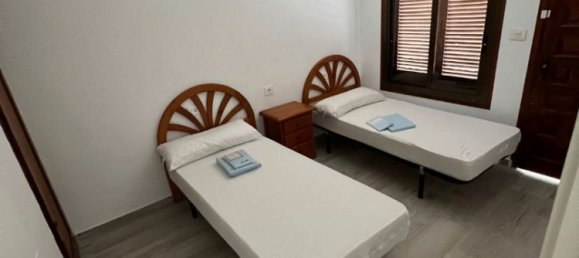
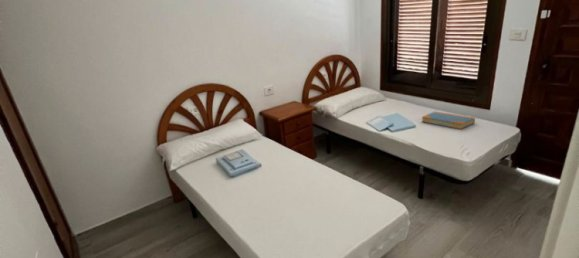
+ book [421,110,476,130]
